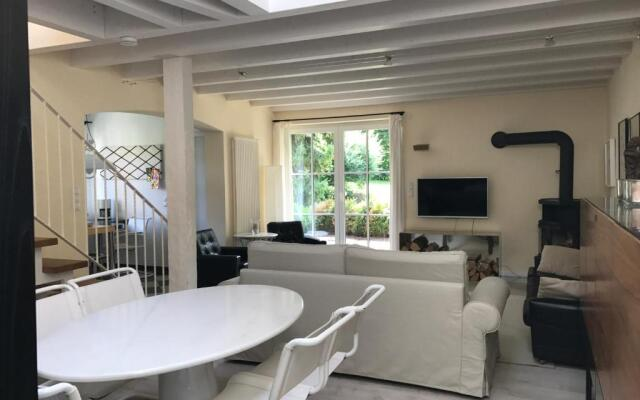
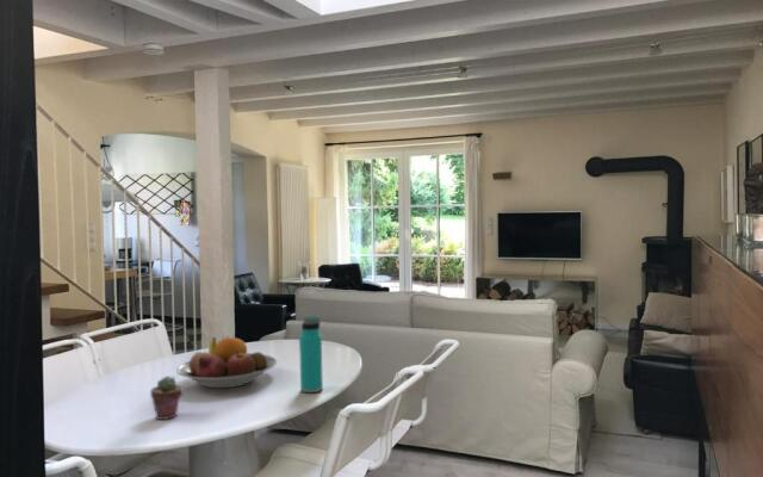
+ potted succulent [149,374,185,421]
+ water bottle [298,315,324,394]
+ fruit bowl [175,335,278,389]
